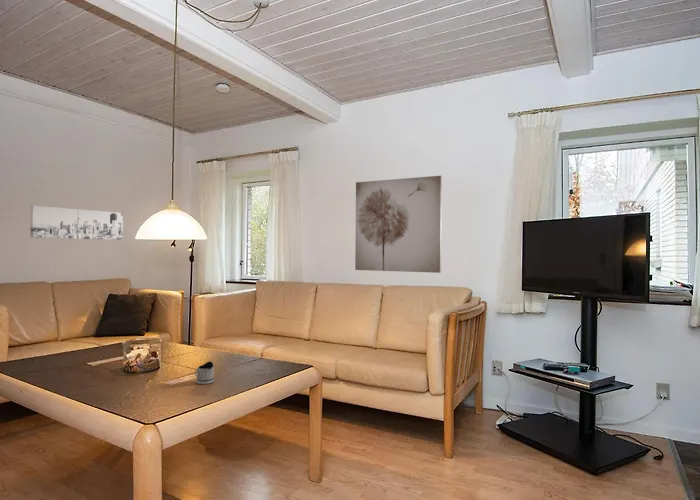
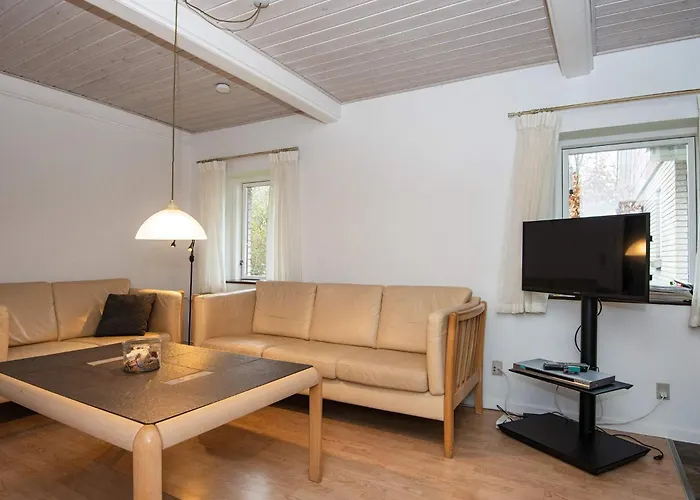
- tea glass holder [194,360,216,385]
- wall art [354,175,443,274]
- wall art [29,205,124,241]
